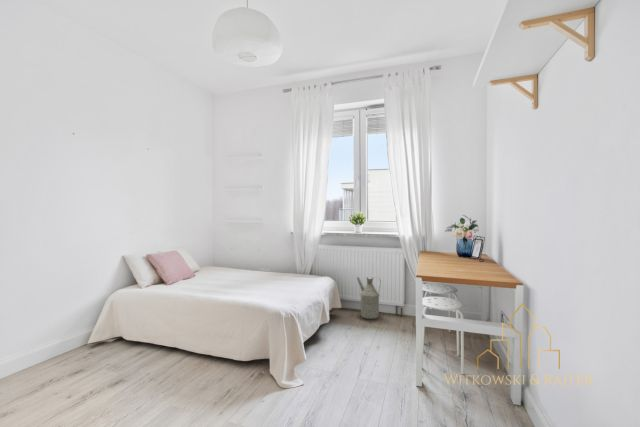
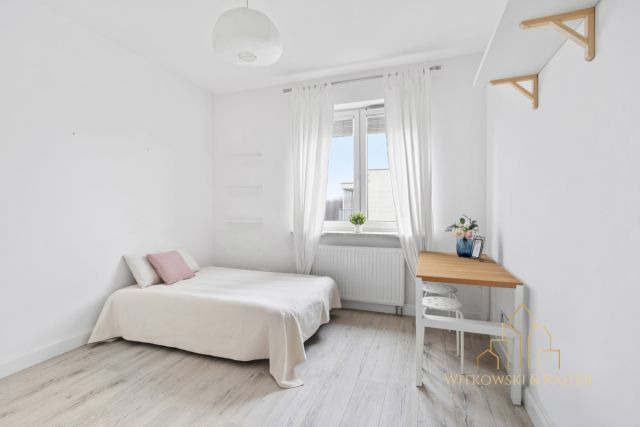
- watering can [356,275,382,320]
